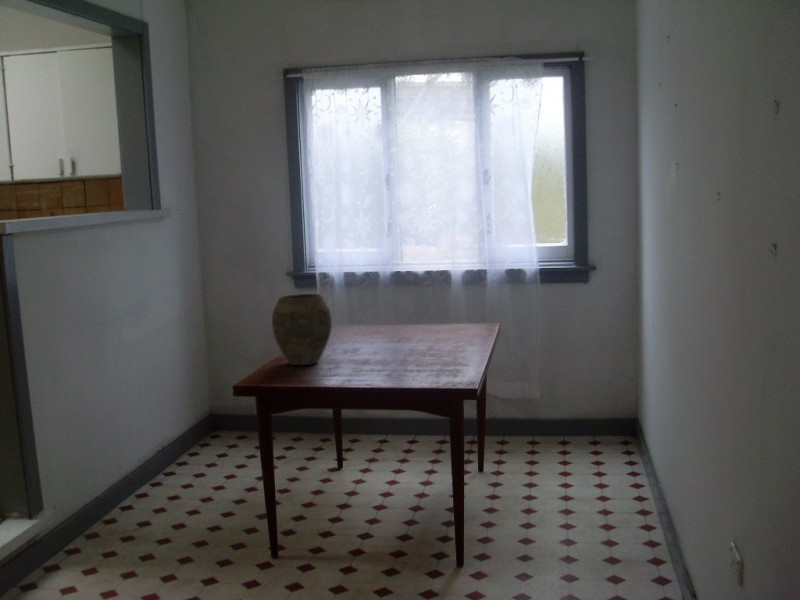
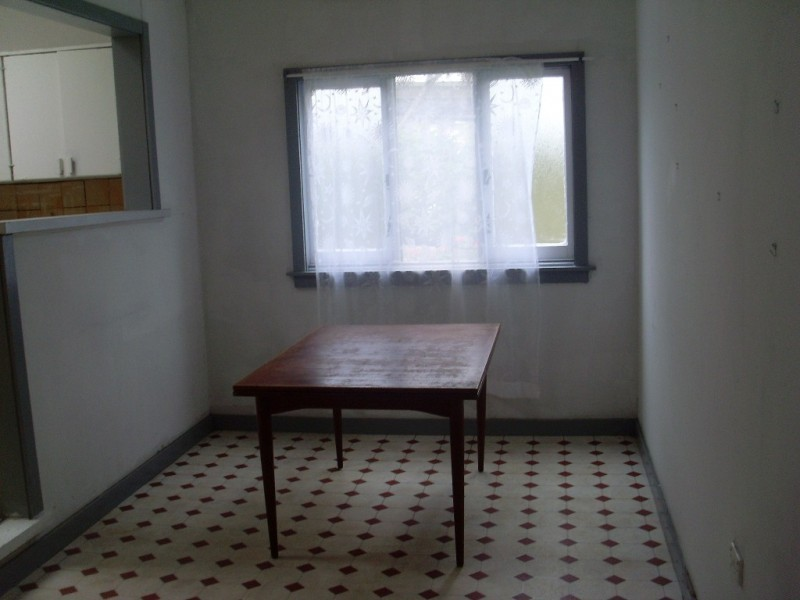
- vase [271,293,333,366]
